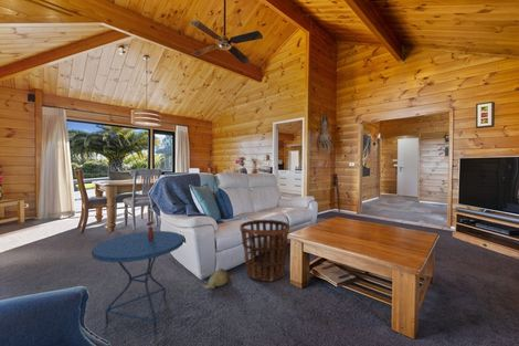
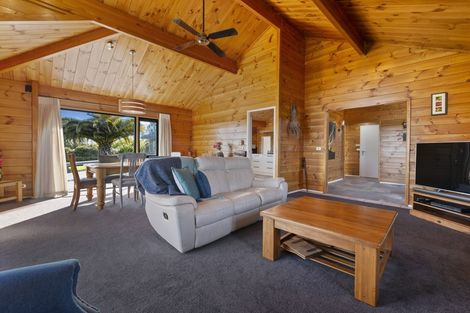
- side table [91,220,186,335]
- basket [239,219,290,282]
- plush toy [201,268,235,290]
